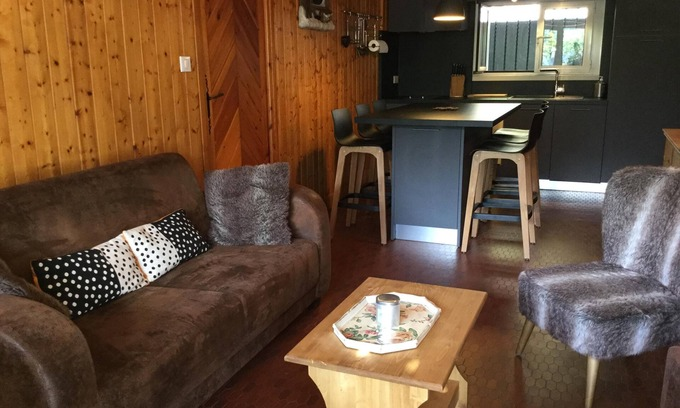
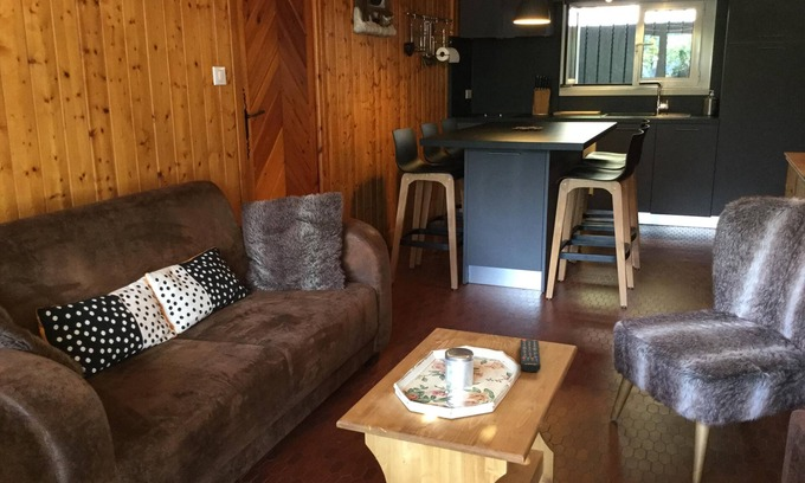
+ remote control [520,339,542,373]
